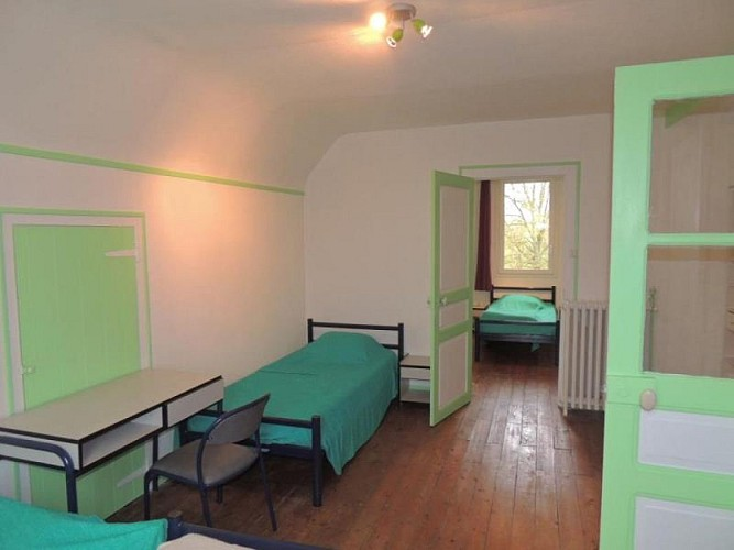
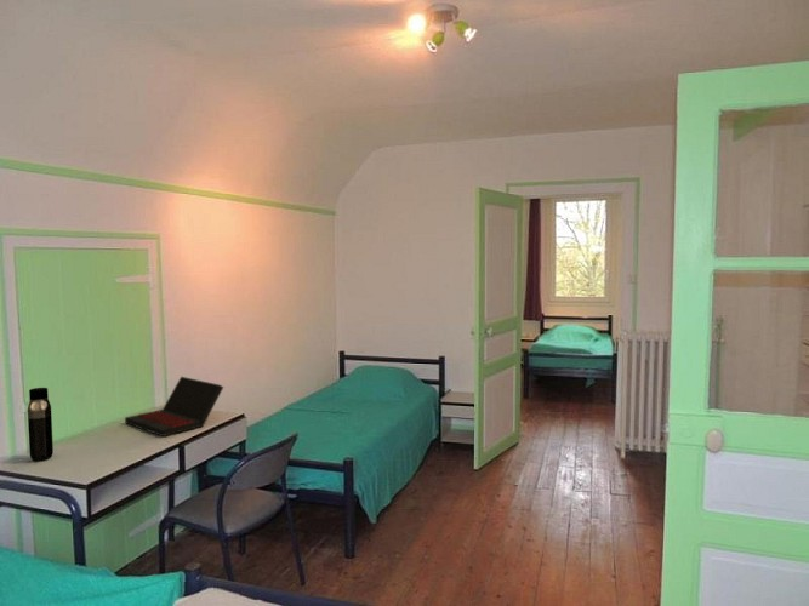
+ laptop [124,376,226,438]
+ water bottle [27,387,55,462]
